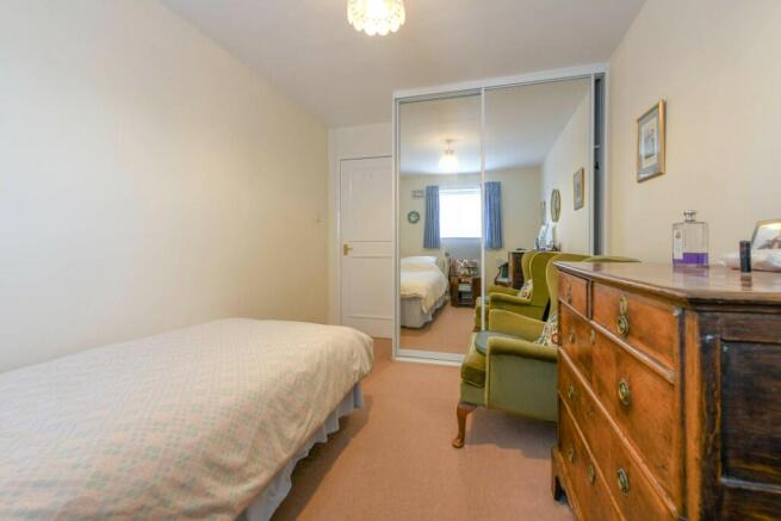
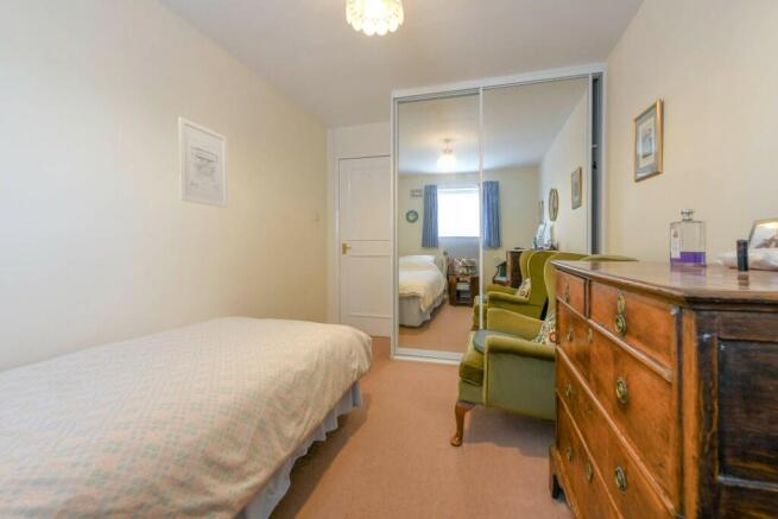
+ wall art [178,115,229,209]
